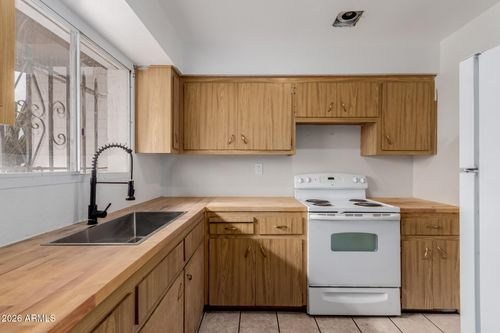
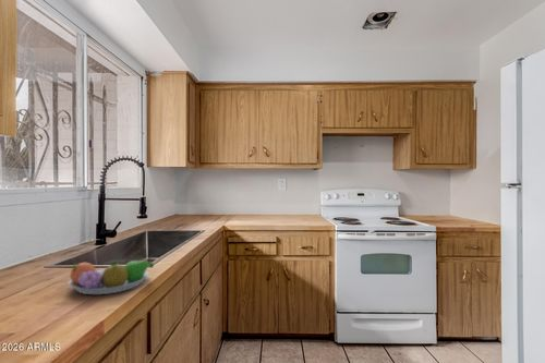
+ fruit bowl [66,259,155,295]
